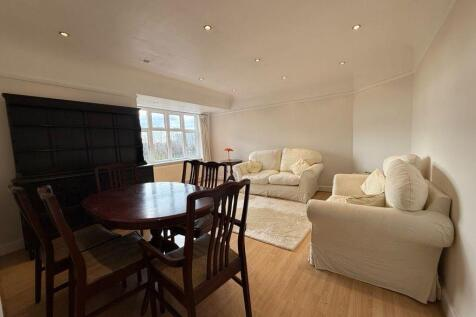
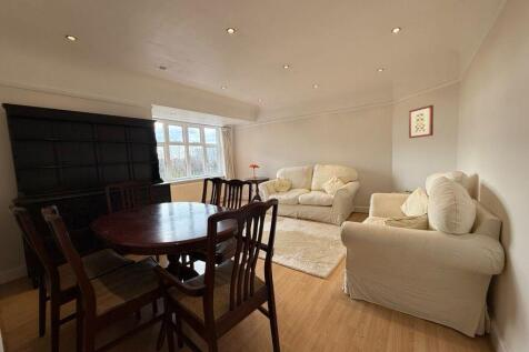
+ wall art [408,104,435,139]
